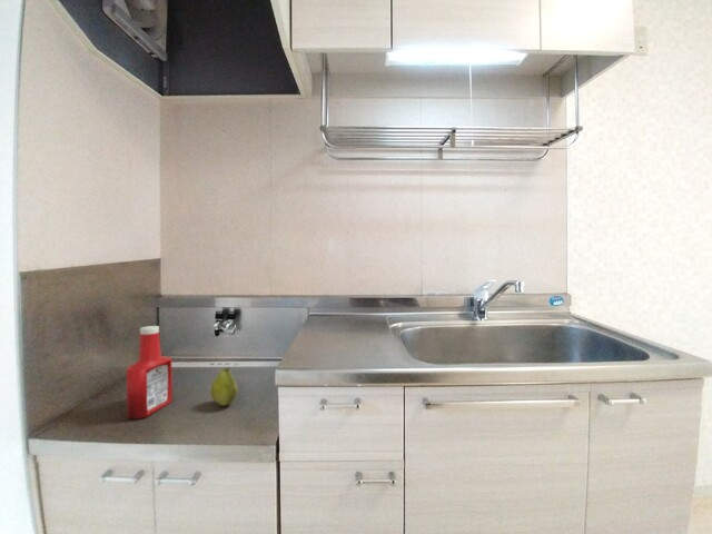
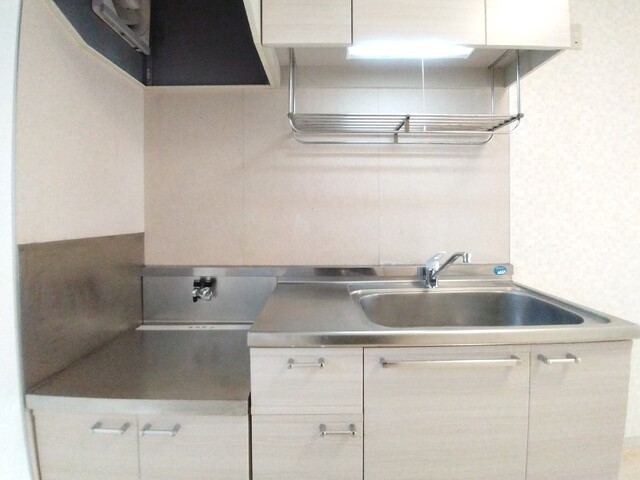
- soap bottle [126,325,174,419]
- fruit [209,366,239,407]
